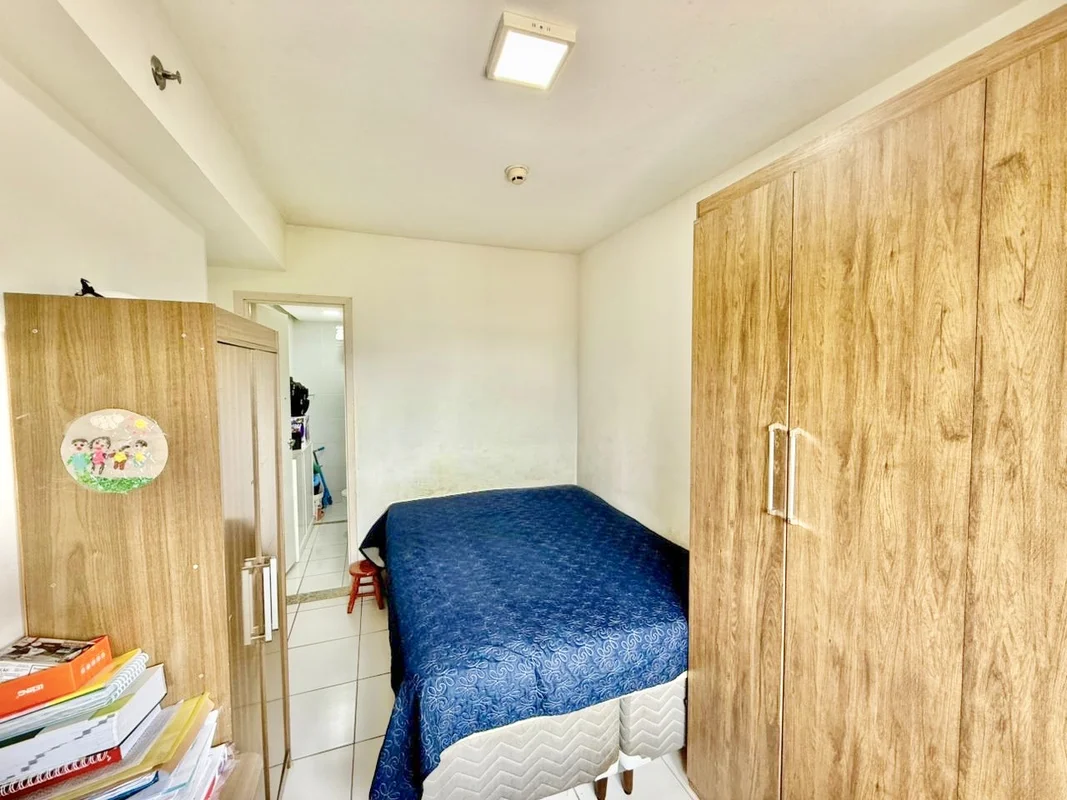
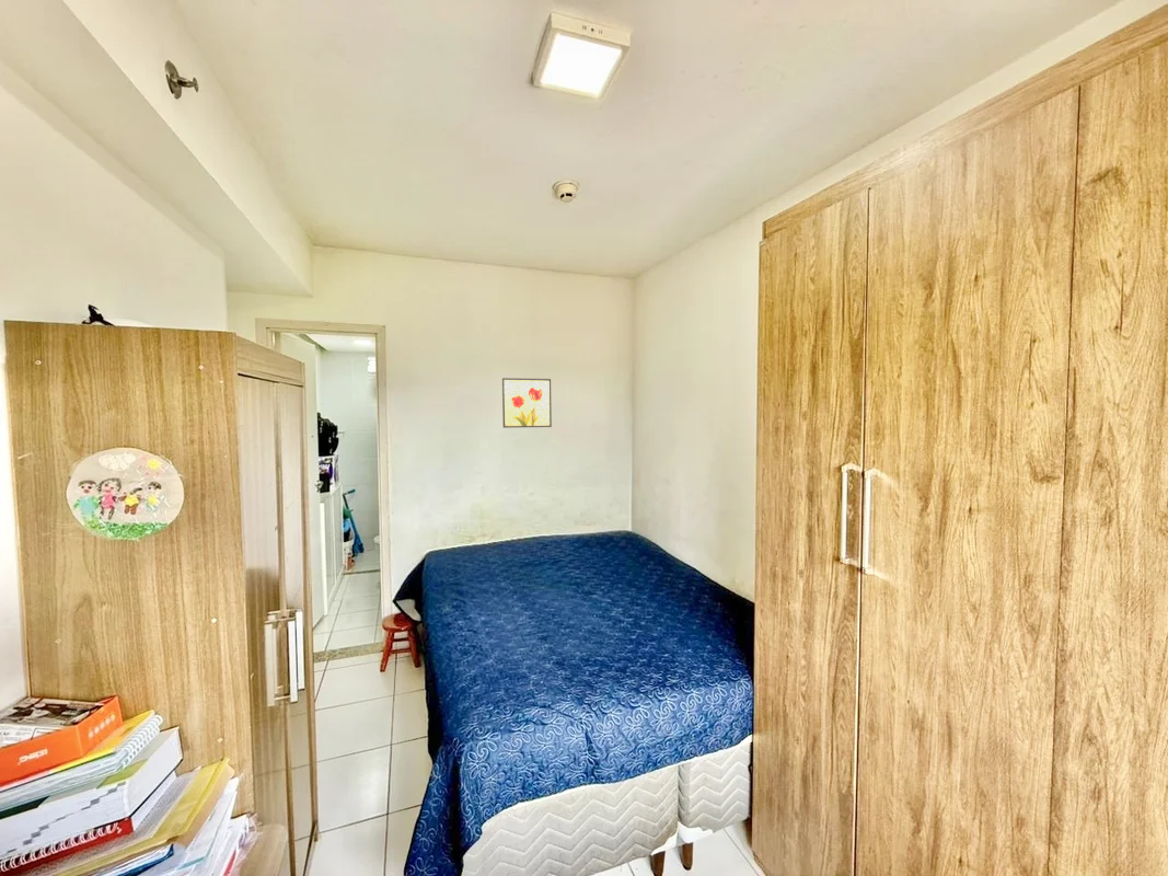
+ wall art [501,377,553,429]
